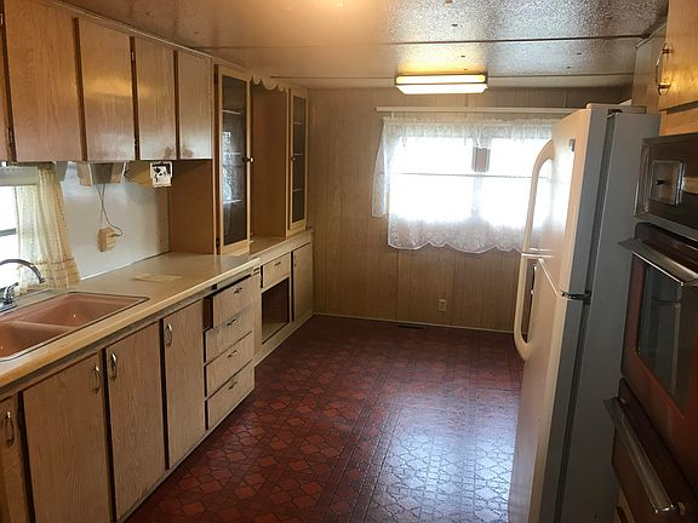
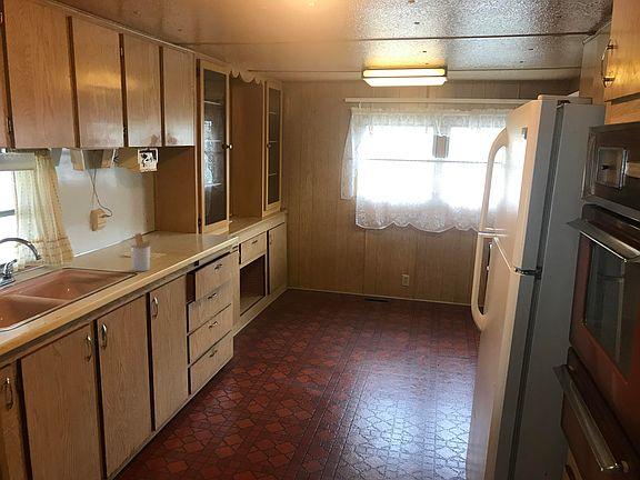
+ utensil holder [129,232,160,272]
